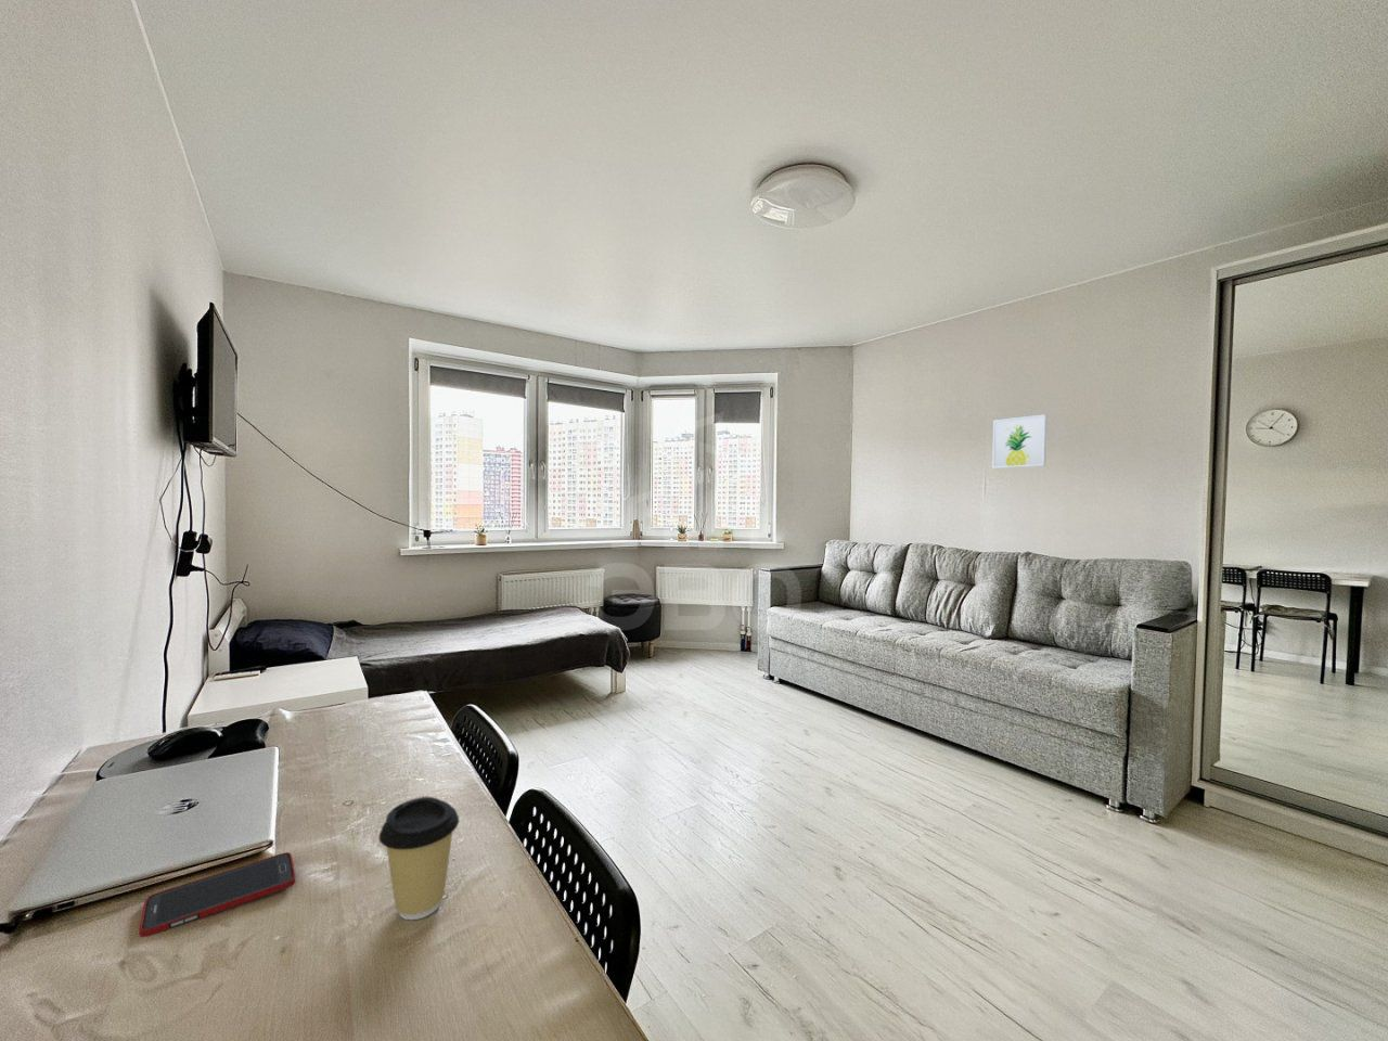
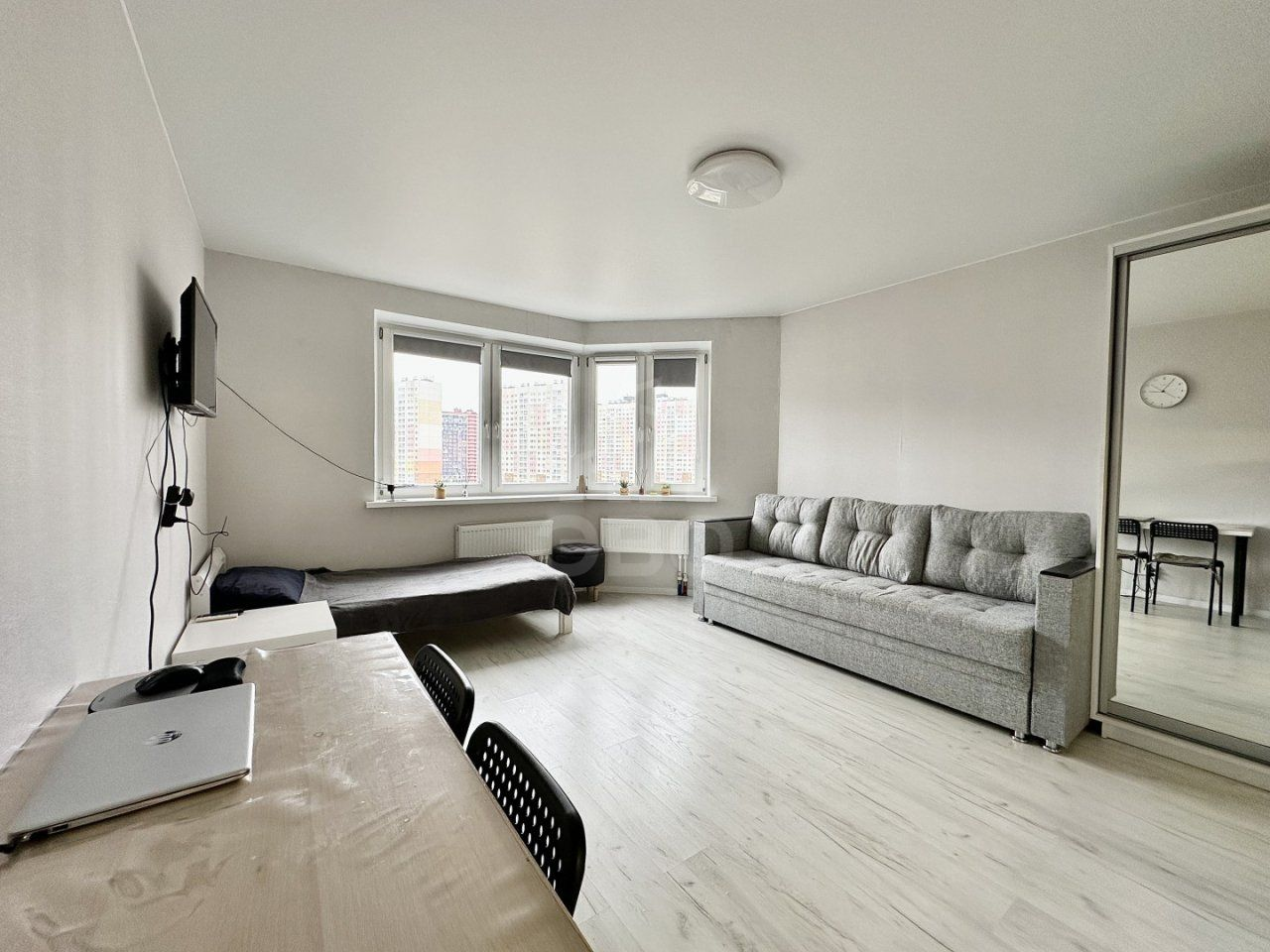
- wall art [991,413,1047,469]
- coffee cup [378,796,460,921]
- cell phone [138,851,297,938]
